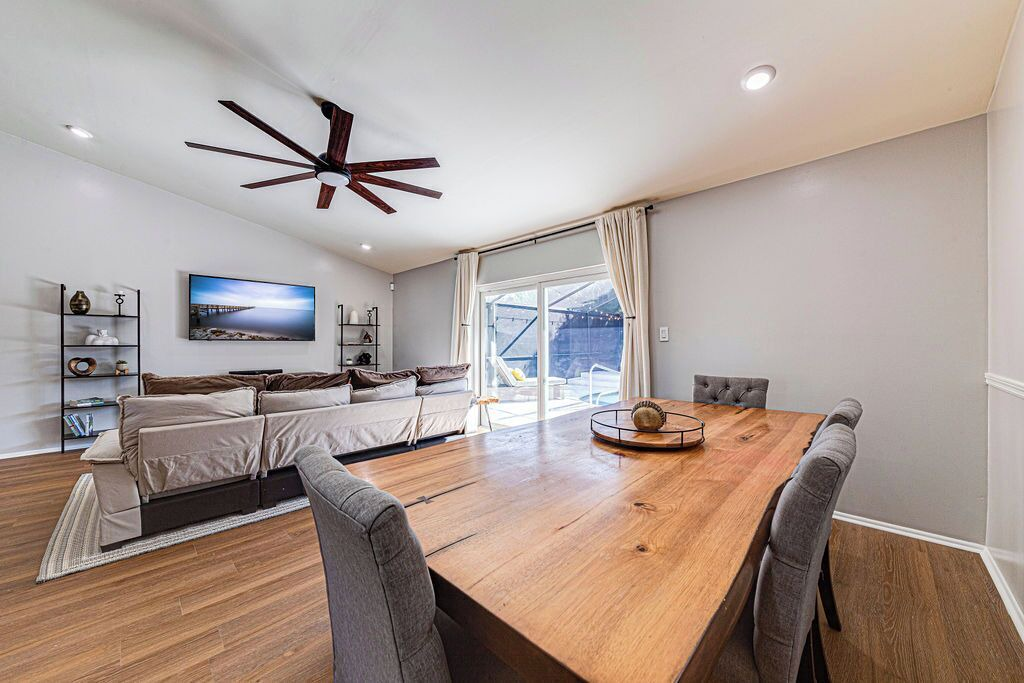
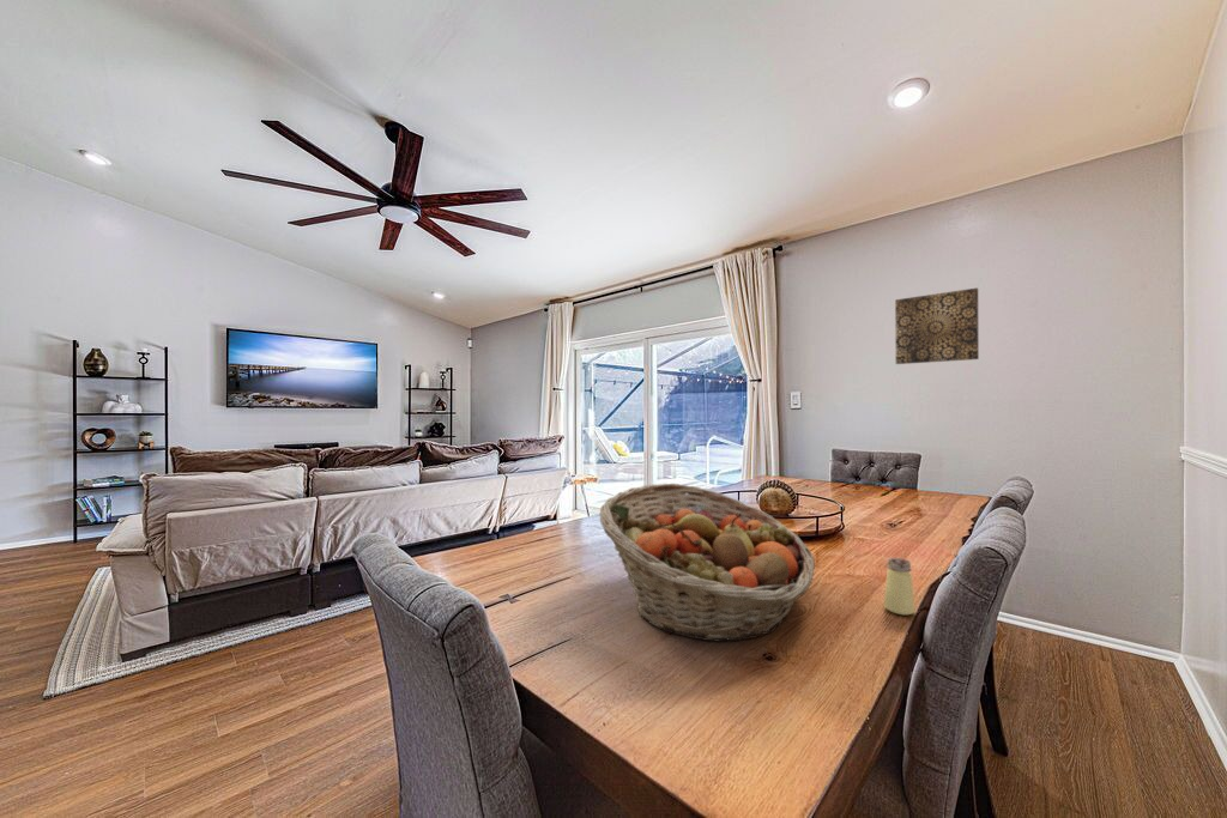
+ saltshaker [883,557,917,617]
+ wall art [894,286,980,365]
+ fruit basket [598,483,816,643]
